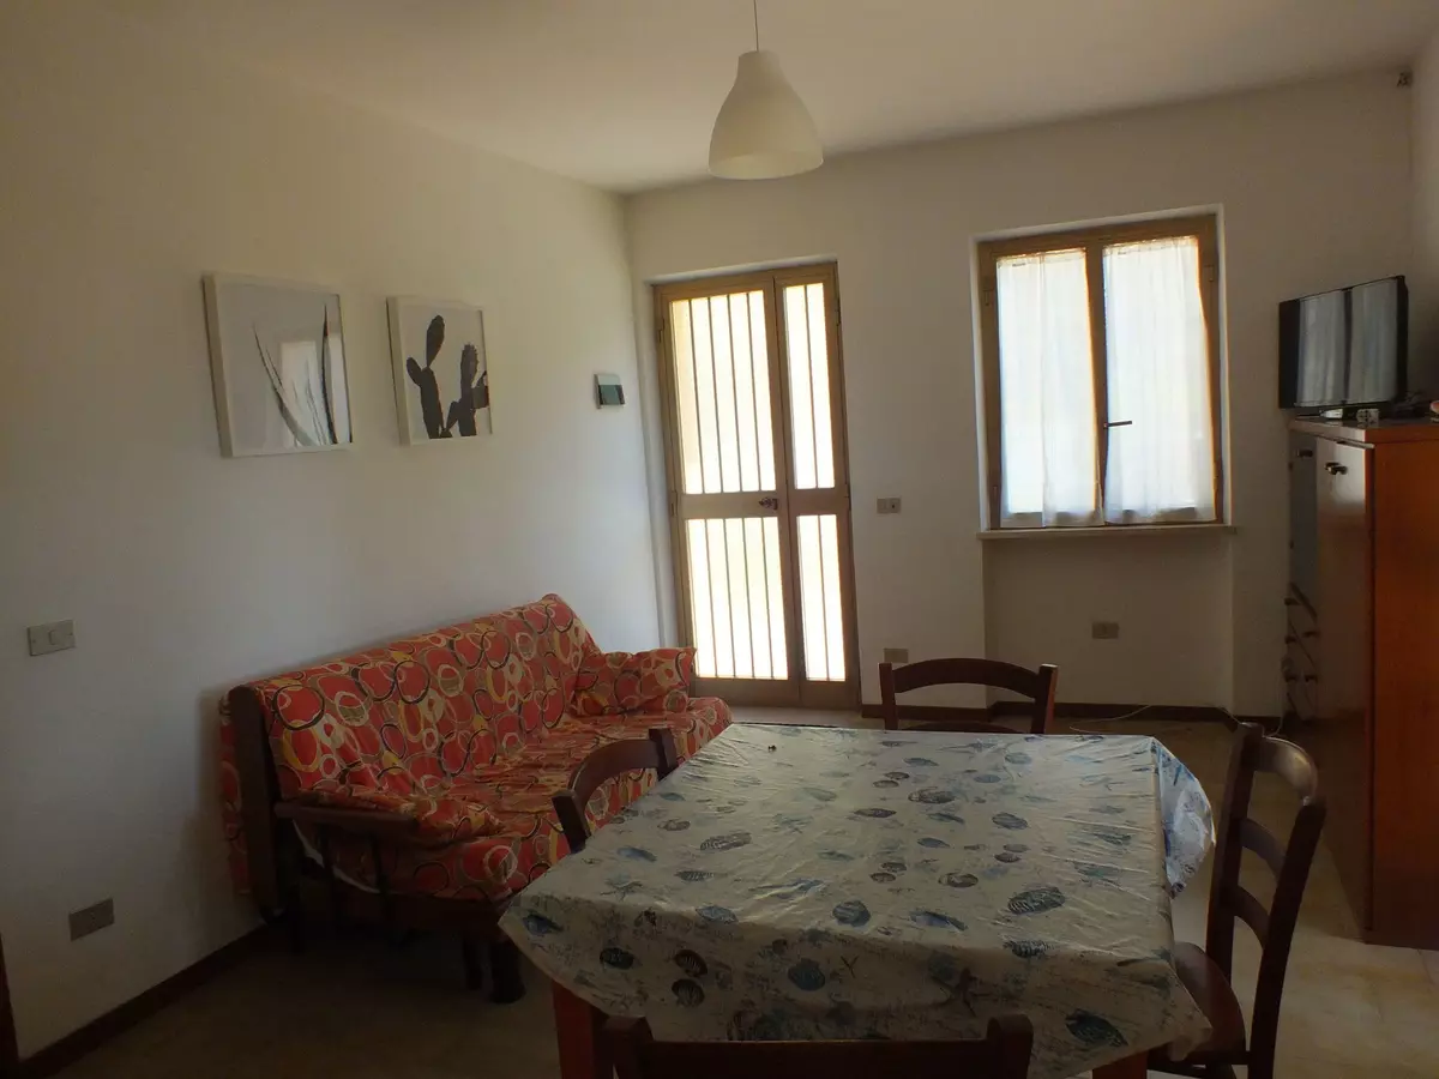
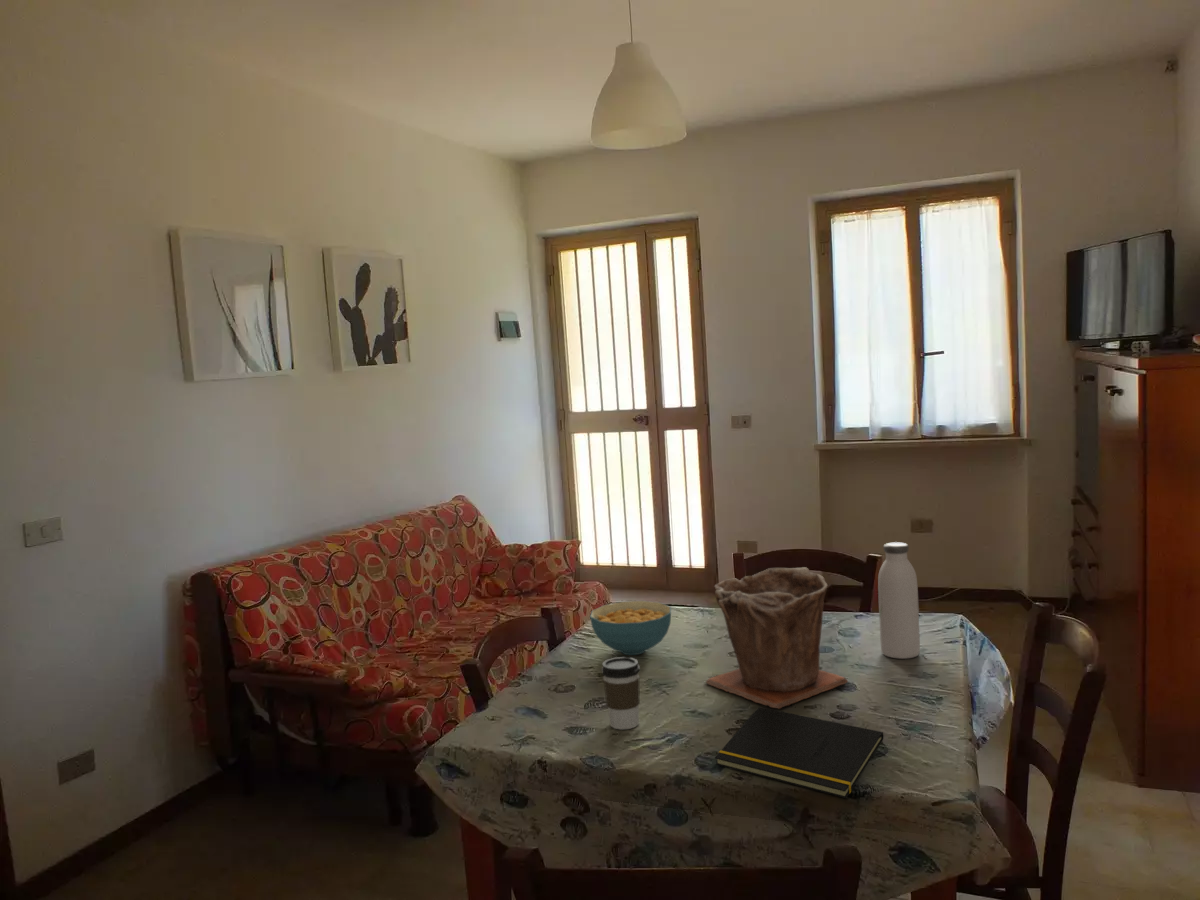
+ notepad [714,706,885,799]
+ water bottle [877,541,921,660]
+ cereal bowl [589,600,672,656]
+ coffee cup [600,656,641,731]
+ plant pot [705,566,849,710]
